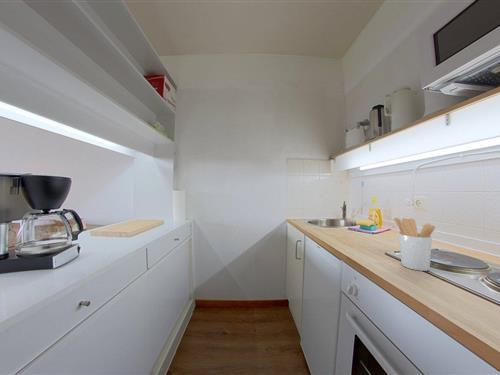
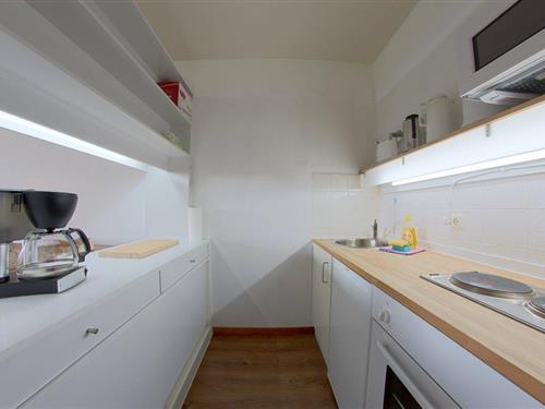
- utensil holder [393,217,436,272]
